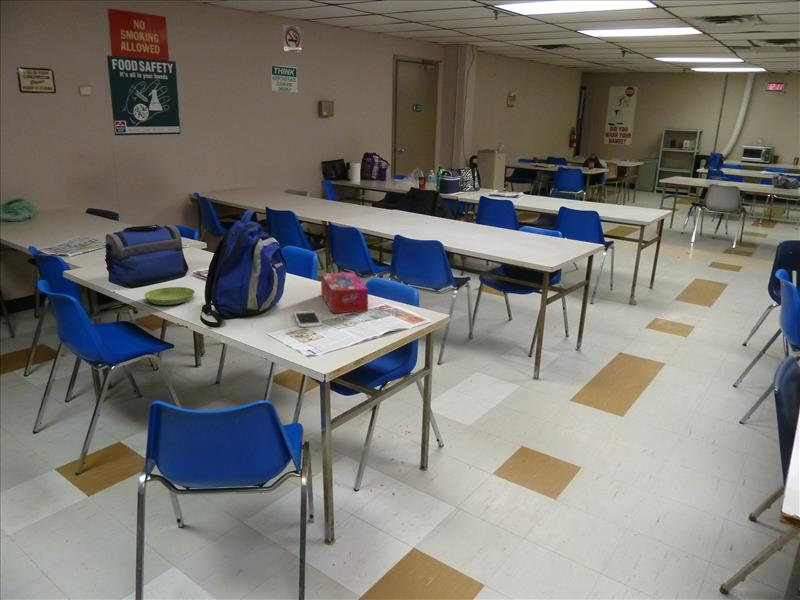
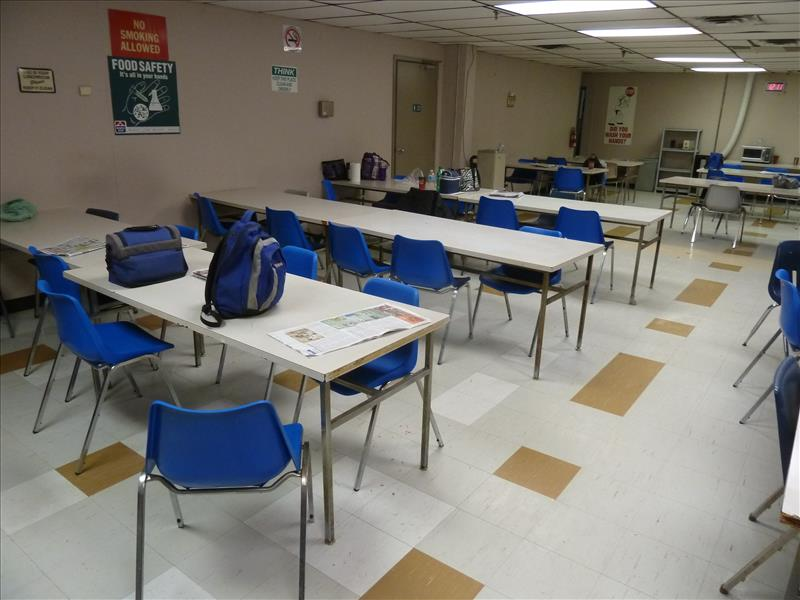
- saucer [143,286,196,306]
- smartphone [293,310,323,328]
- tissue box [320,271,369,314]
